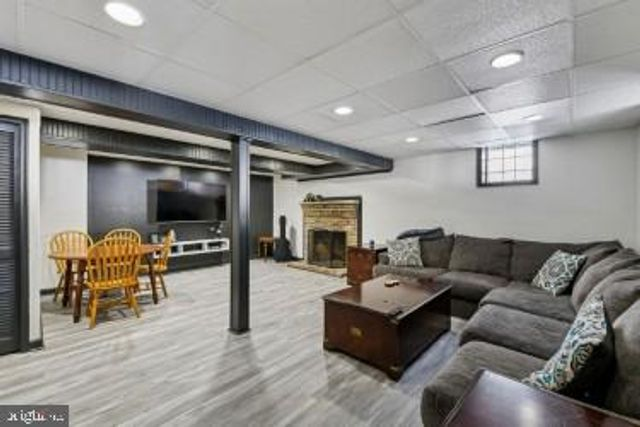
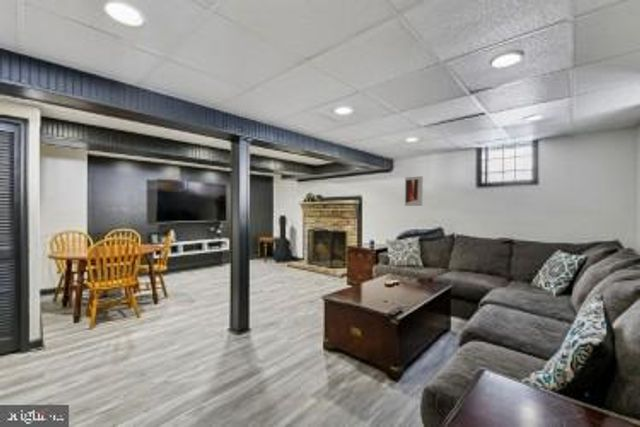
+ wall art [404,175,424,207]
